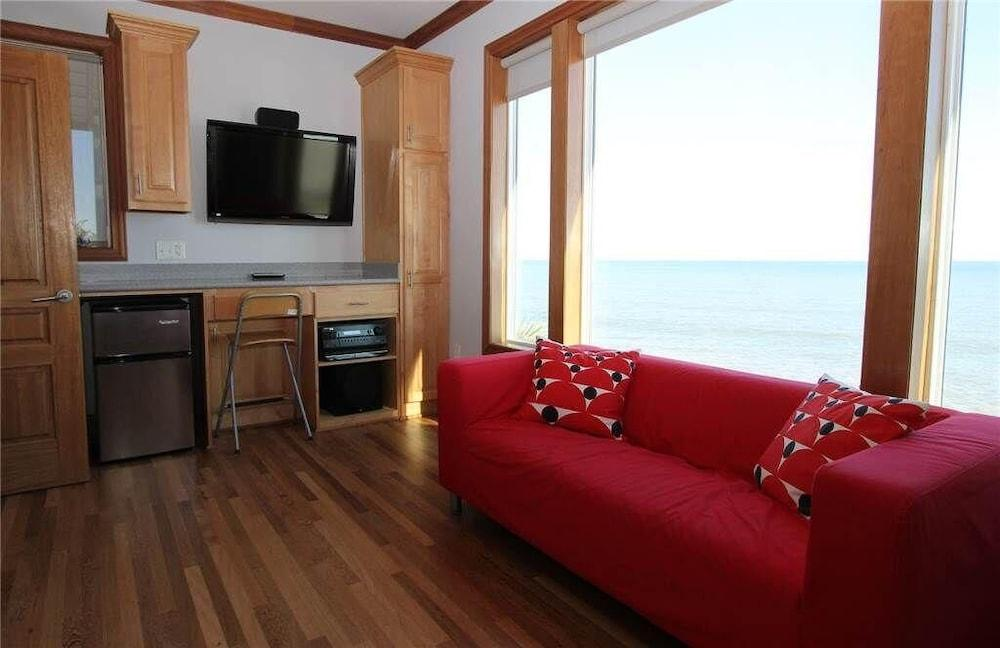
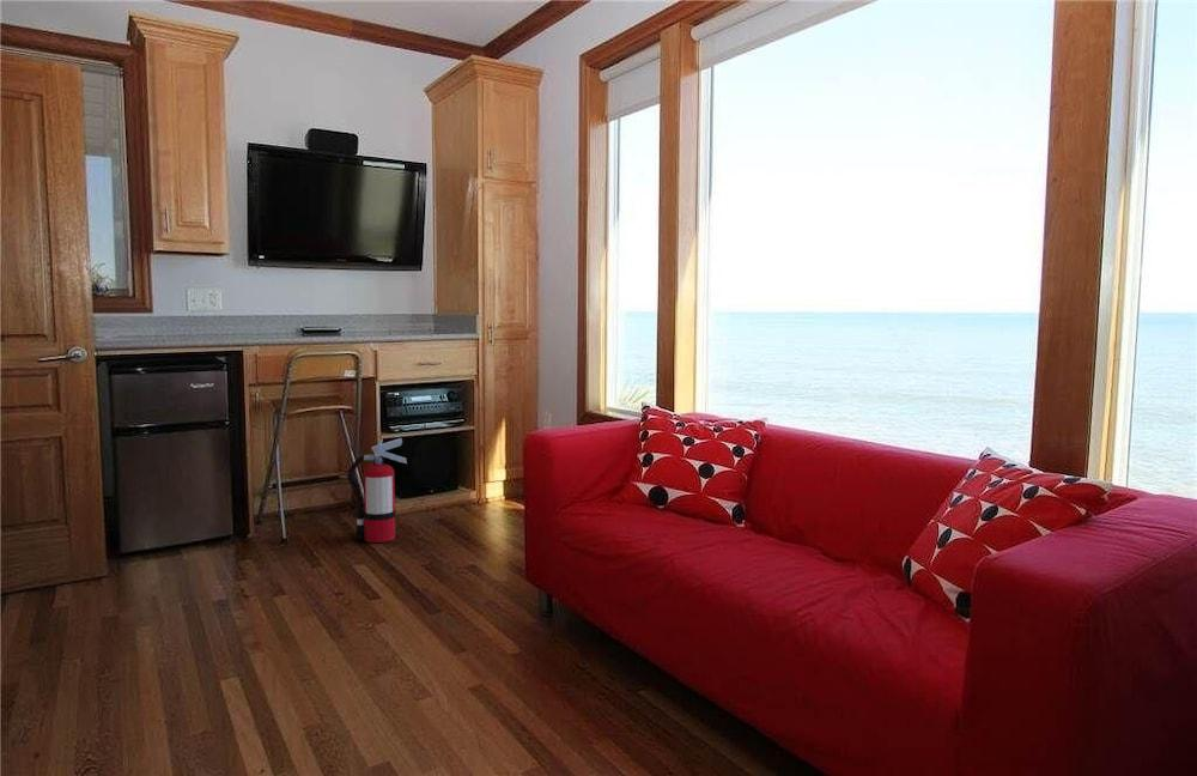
+ fire extinguisher [347,437,408,544]
